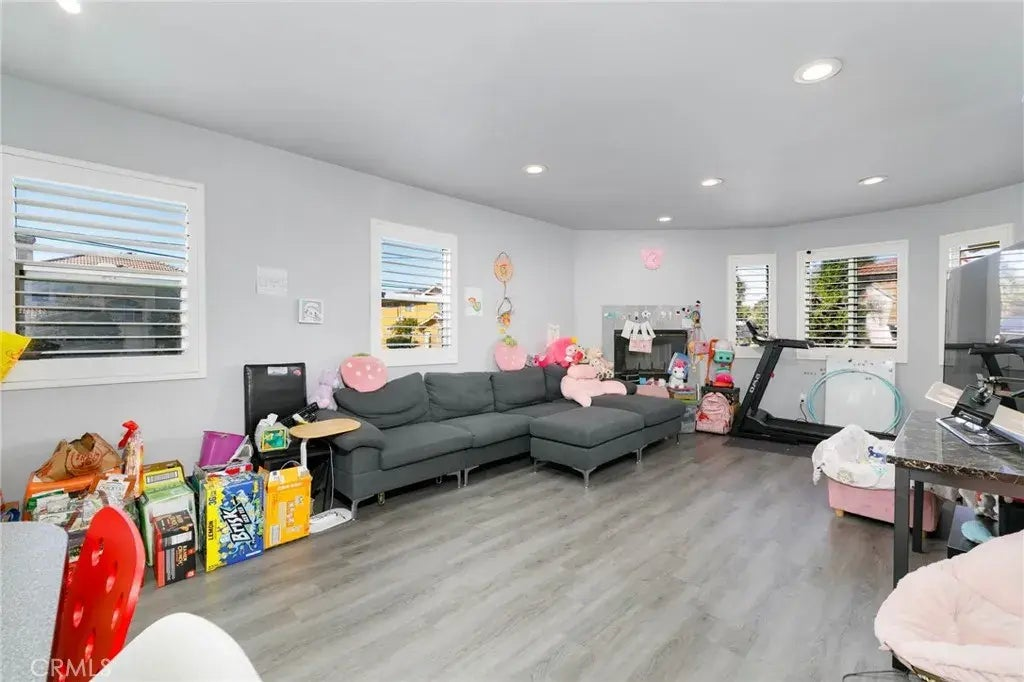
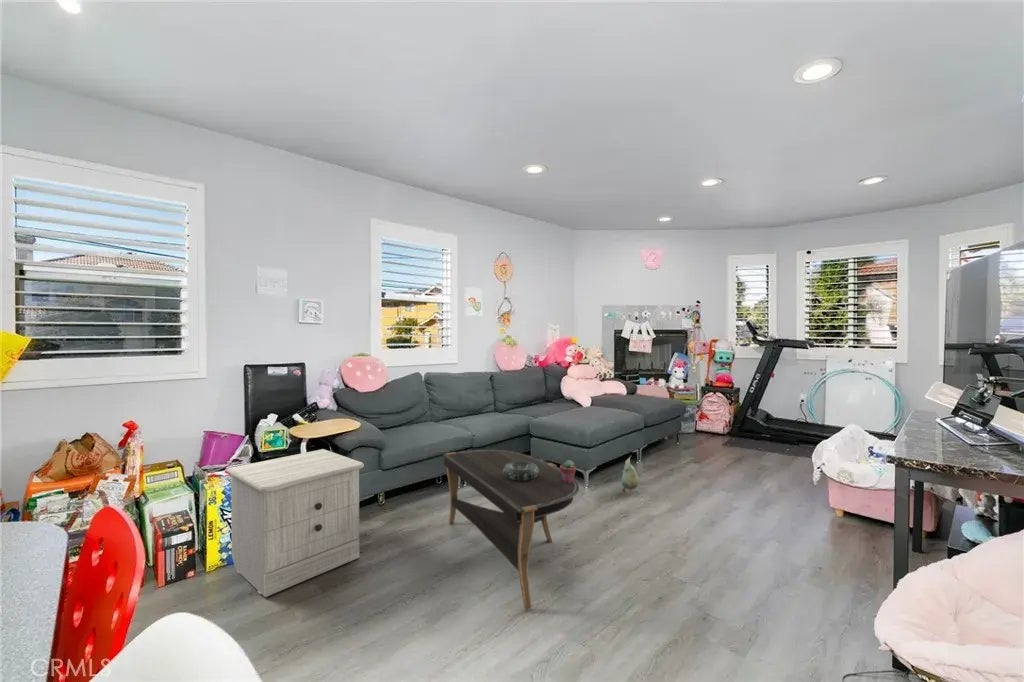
+ potted succulent [559,459,578,483]
+ plush toy [620,455,640,496]
+ coffee table [442,449,581,612]
+ decorative bowl [503,461,539,481]
+ nightstand [225,448,365,598]
